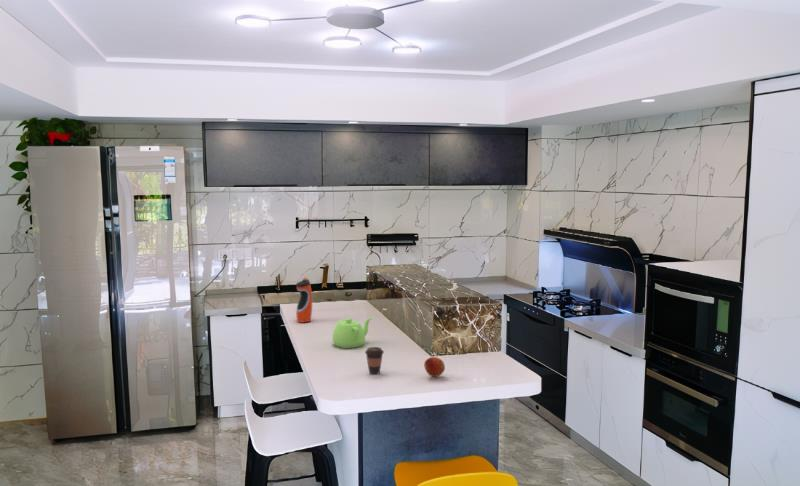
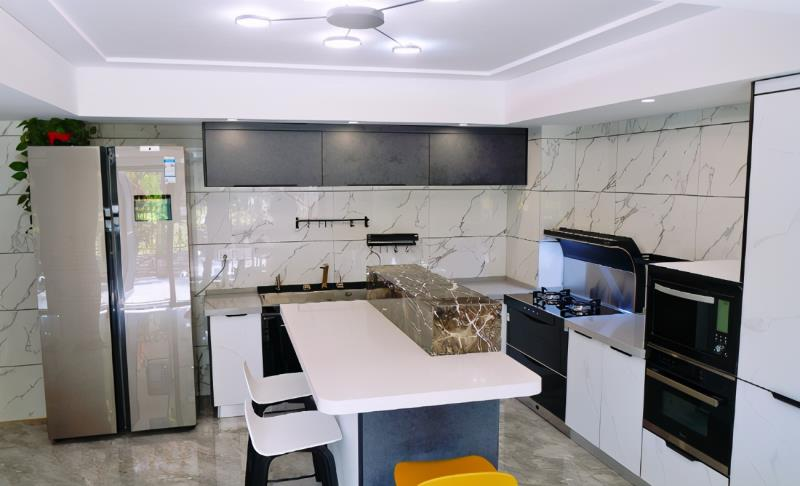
- teapot [332,317,373,349]
- coffee cup [364,346,385,375]
- water bottle [295,276,313,323]
- fruit [423,356,446,378]
